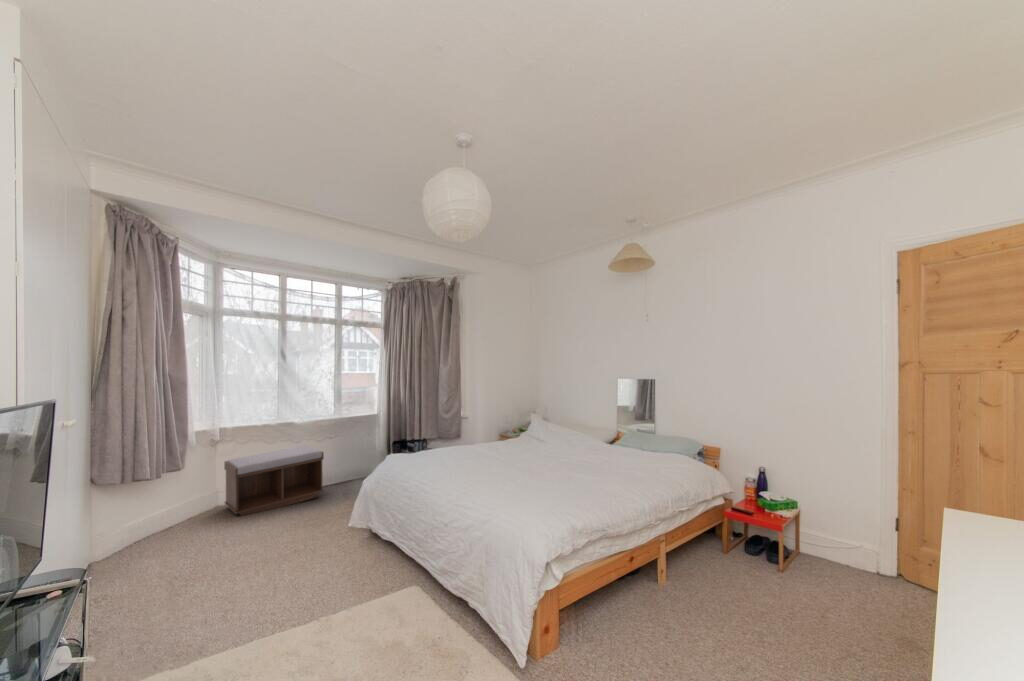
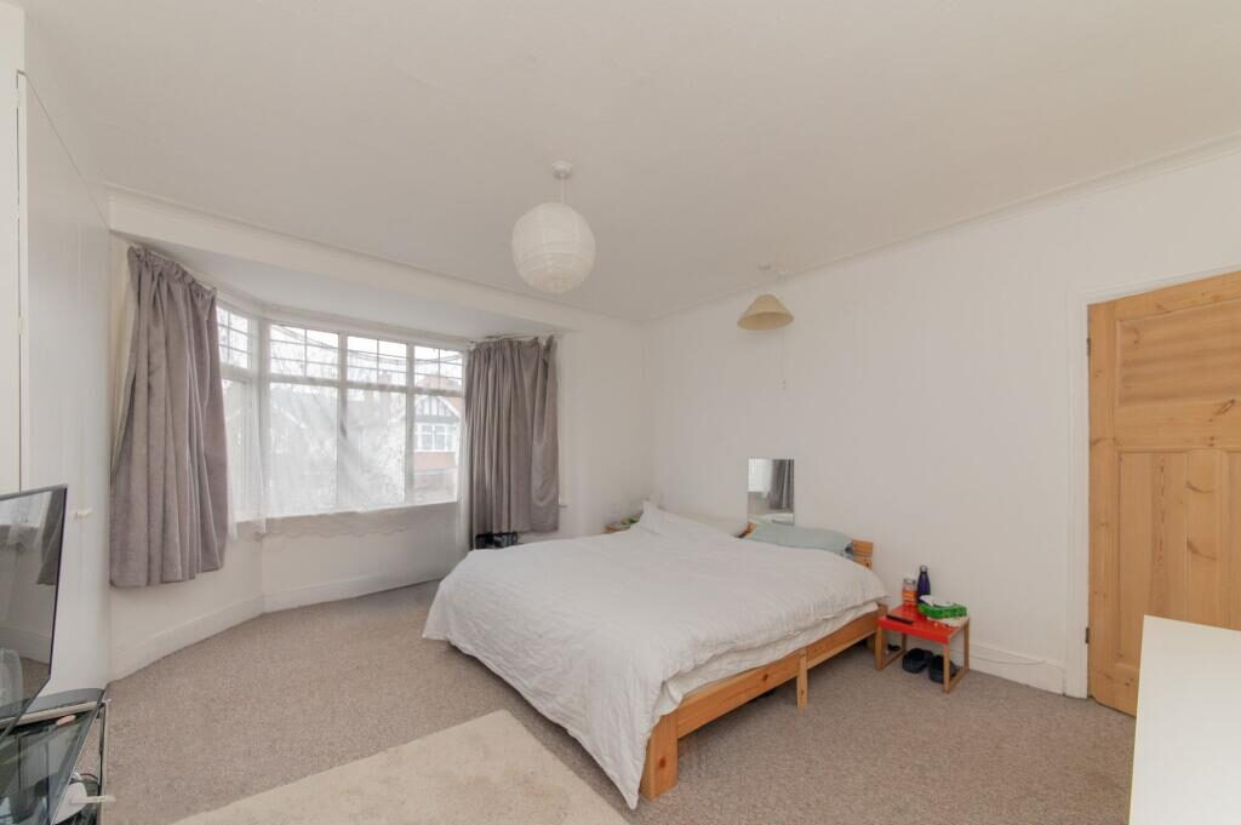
- bench [223,444,325,516]
